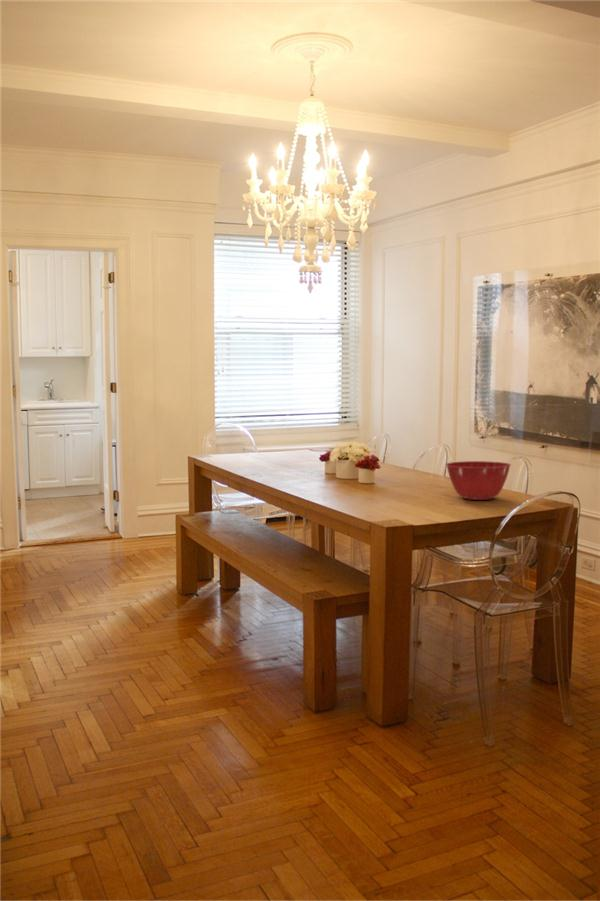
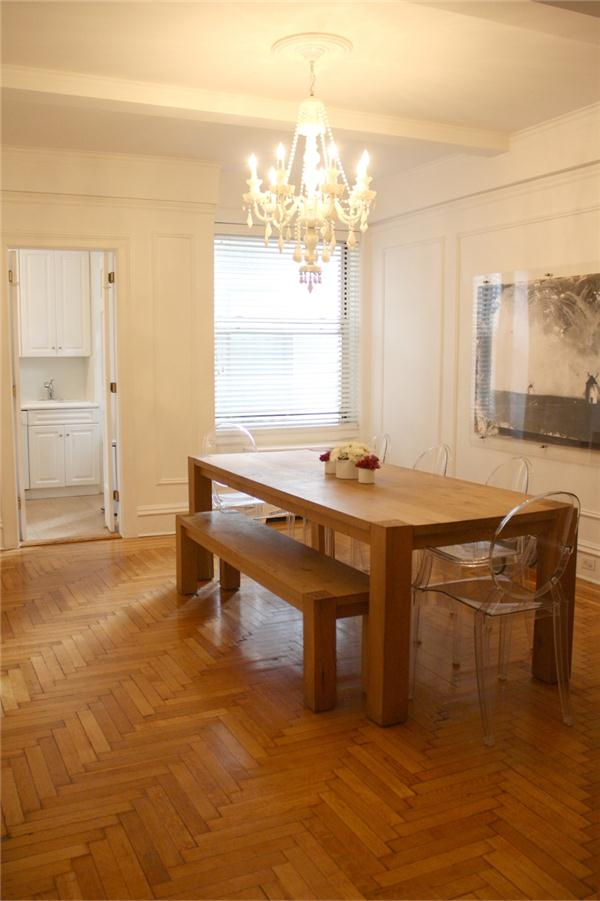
- mixing bowl [445,460,512,501]
